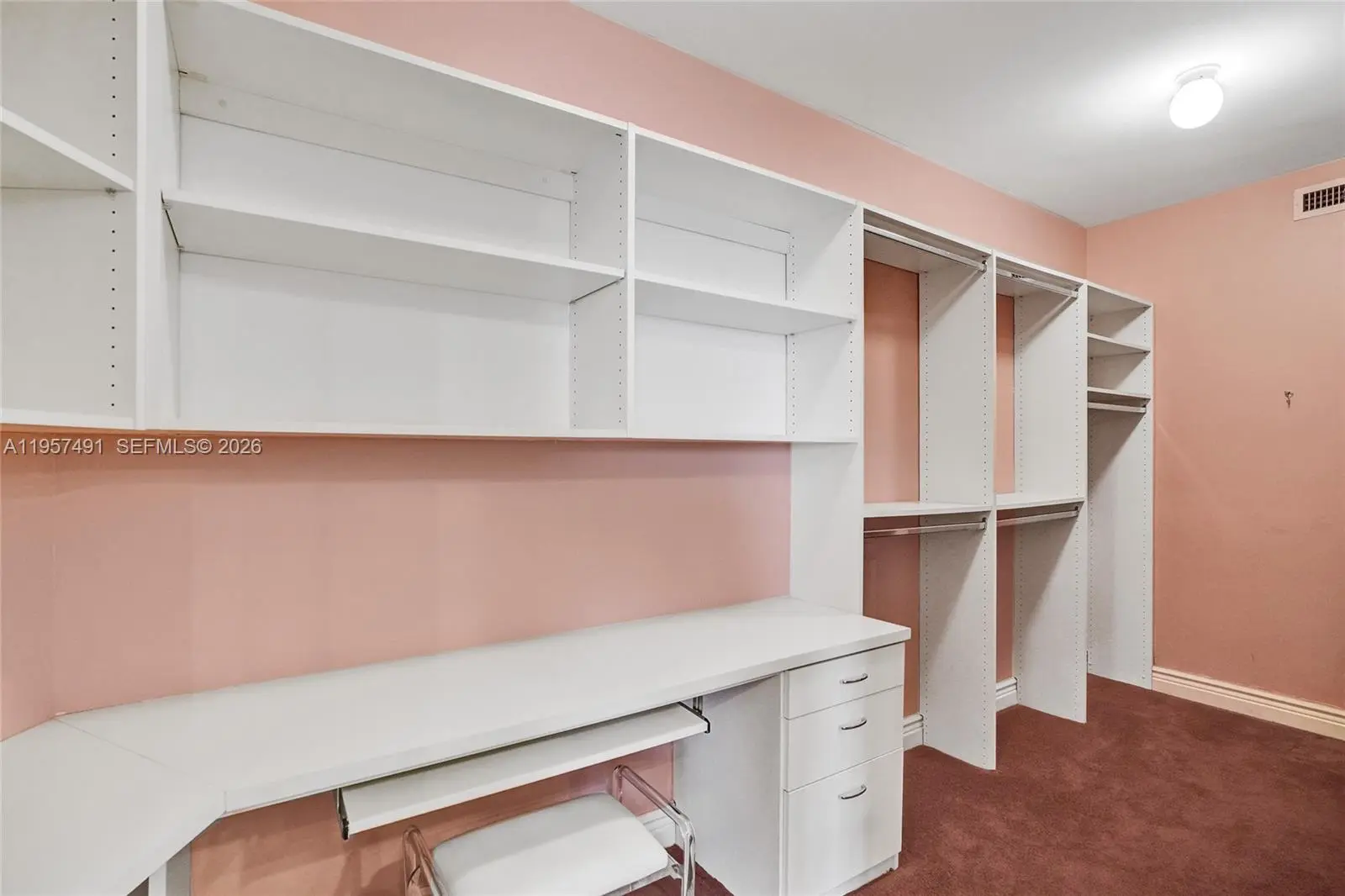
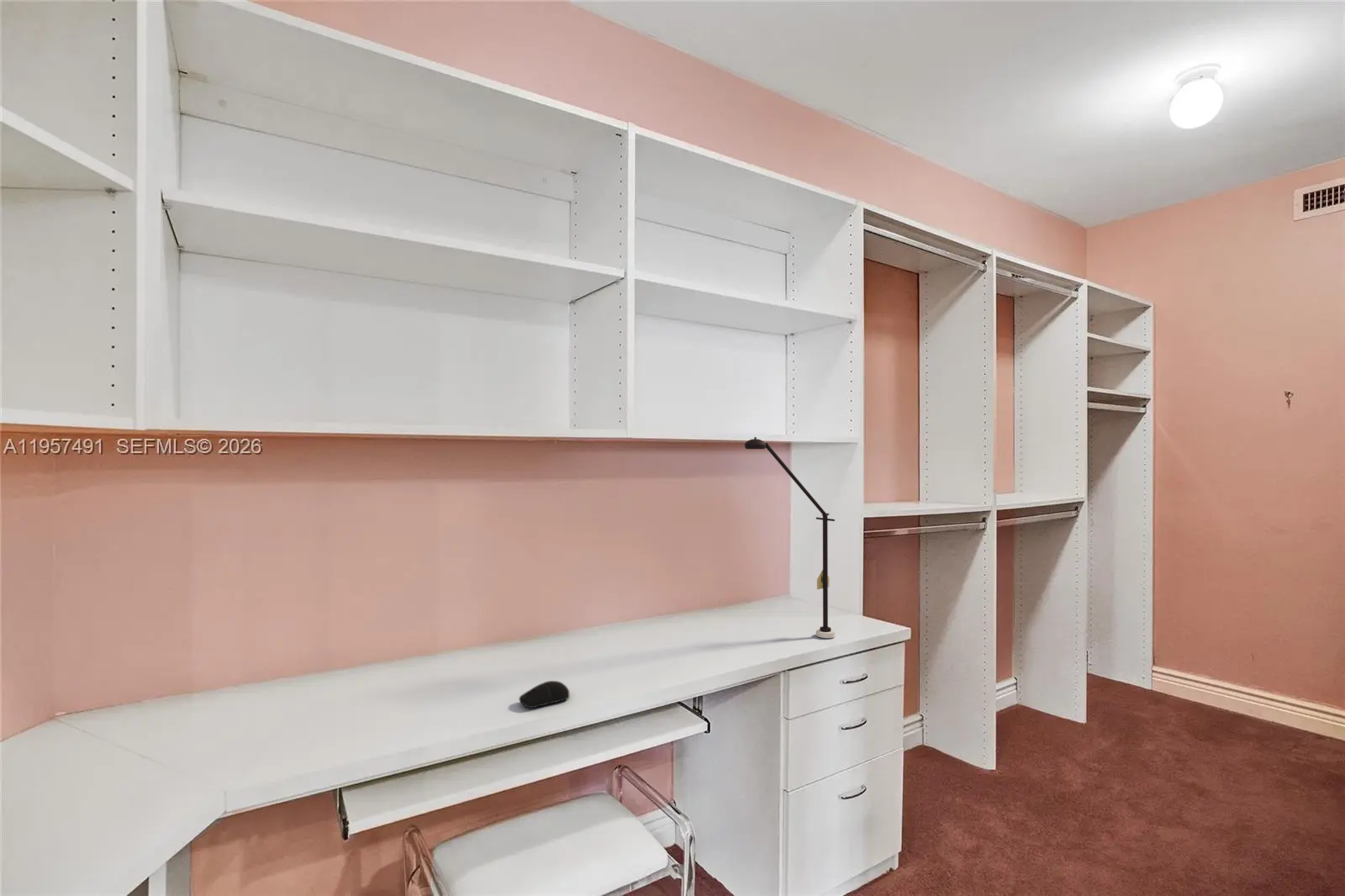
+ desk lamp [744,436,836,639]
+ computer mouse [519,680,570,709]
